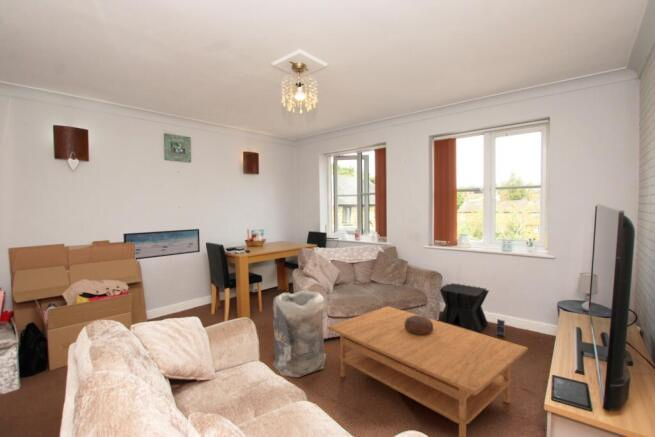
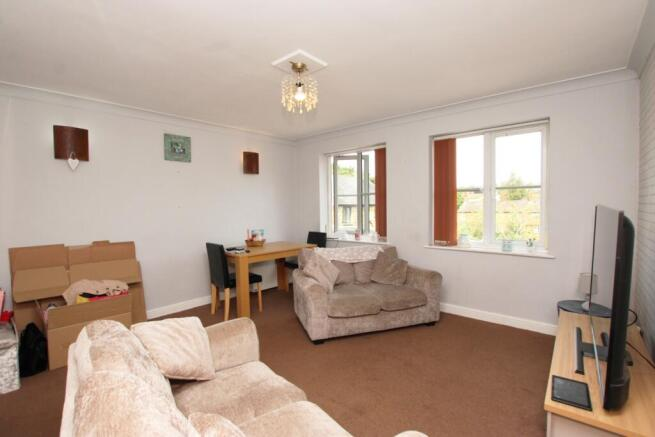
- bag [271,289,328,379]
- decorative bowl [405,315,433,335]
- coffee table [326,305,529,437]
- side table [438,282,506,337]
- wall art [122,228,201,261]
